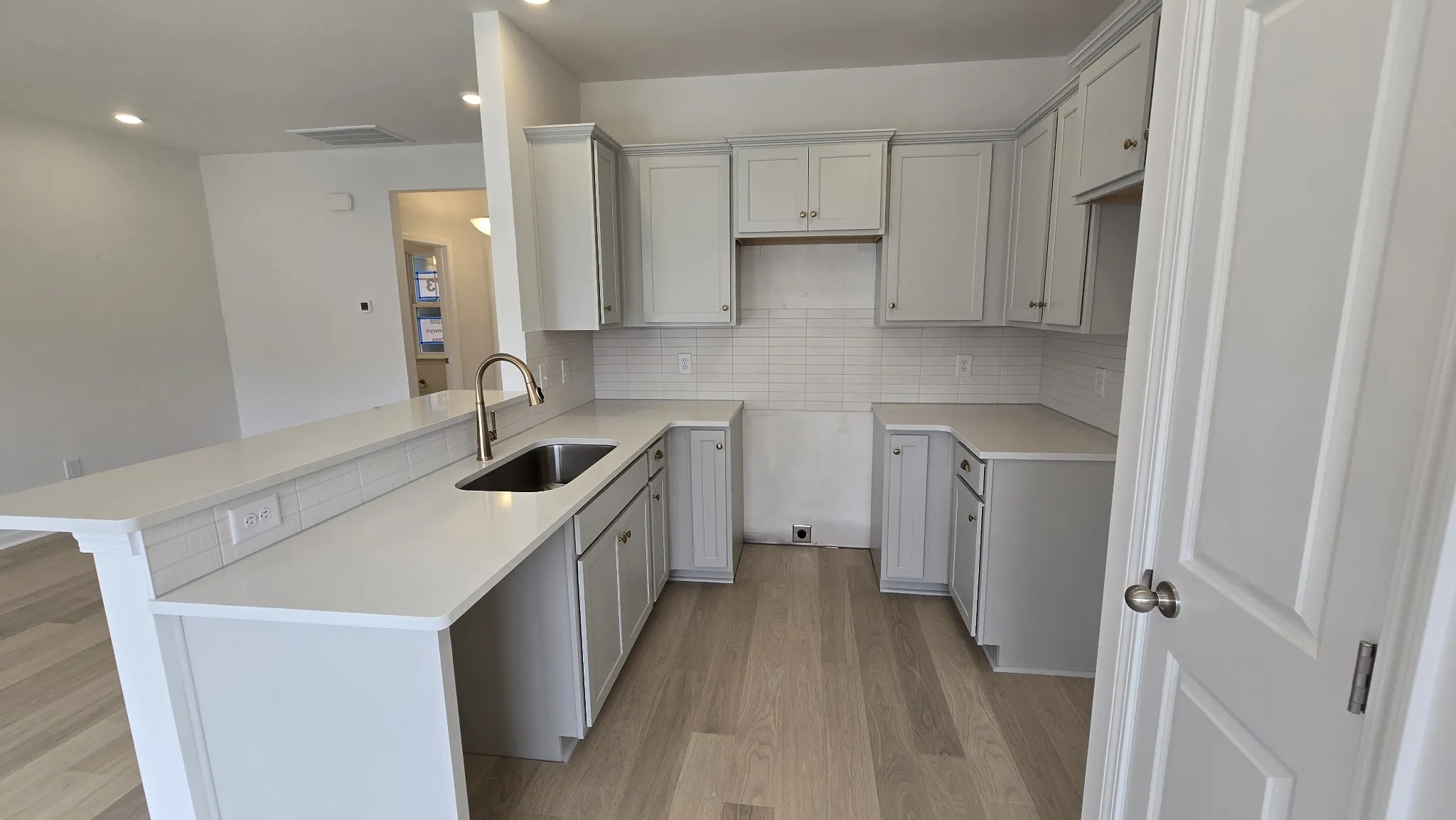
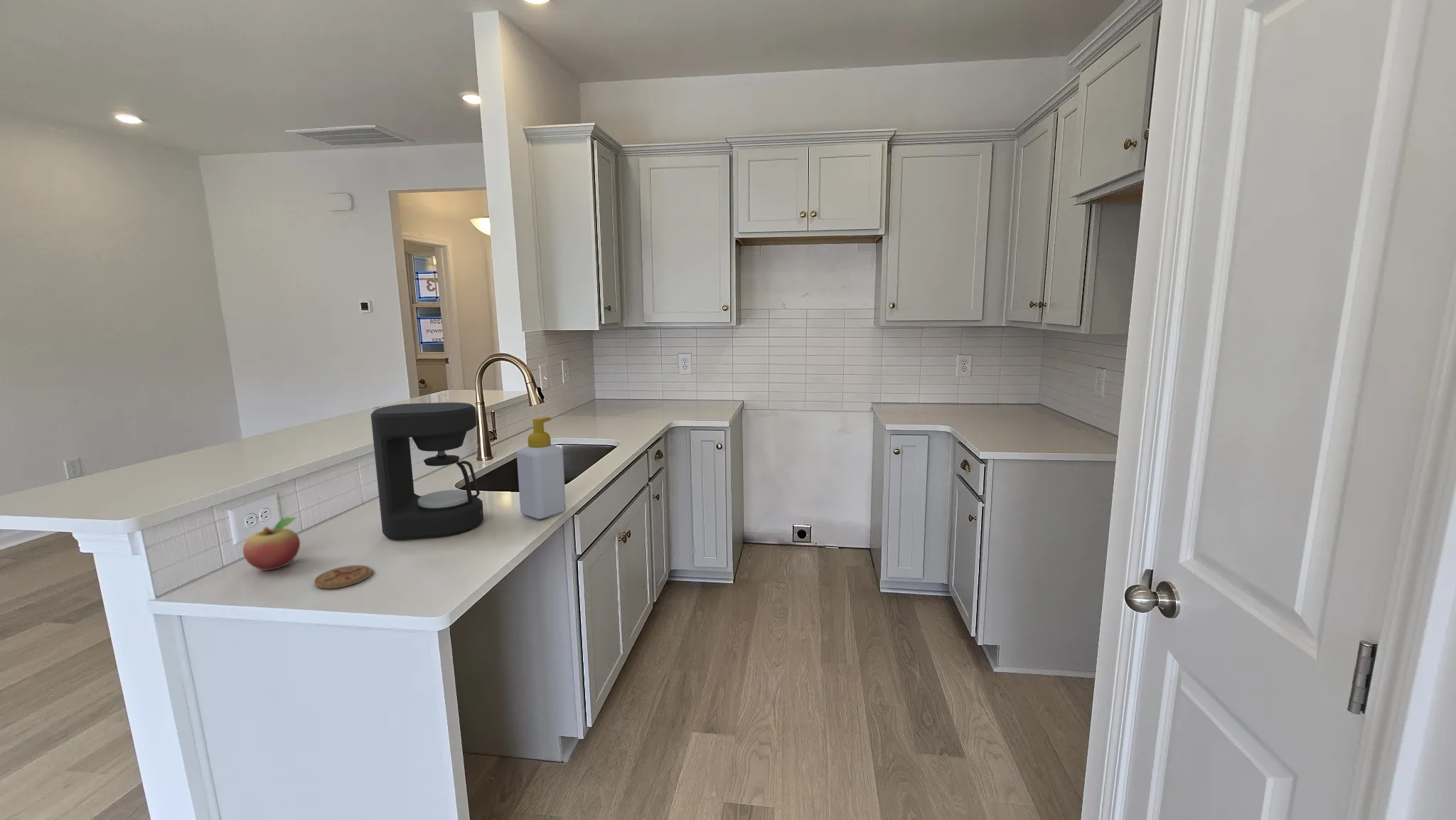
+ soap bottle [516,416,567,520]
+ coaster [314,565,373,590]
+ coffee maker [370,402,484,541]
+ fruit [242,516,301,571]
